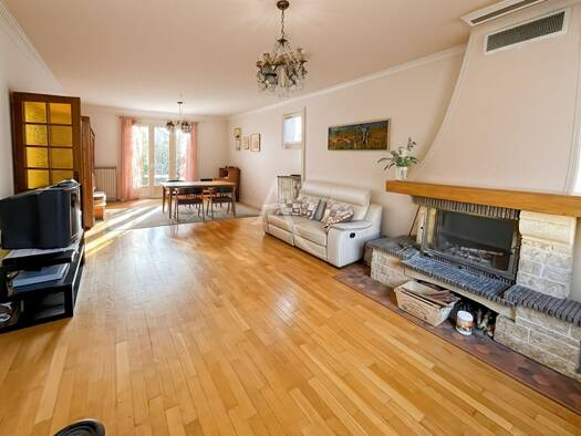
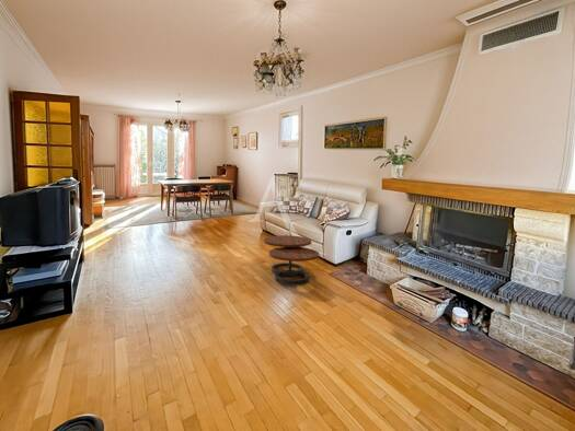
+ coffee table [263,234,320,287]
